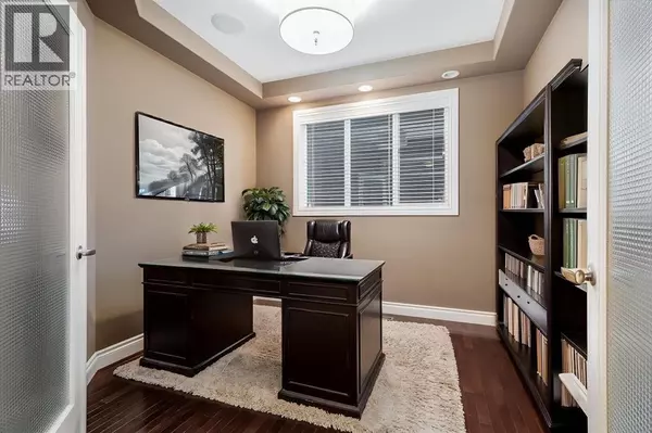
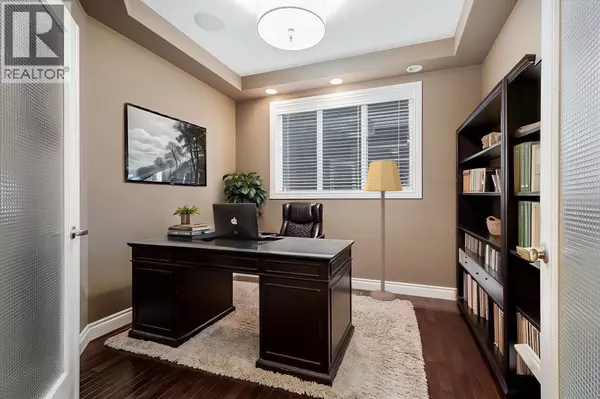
+ lamp [363,160,404,301]
